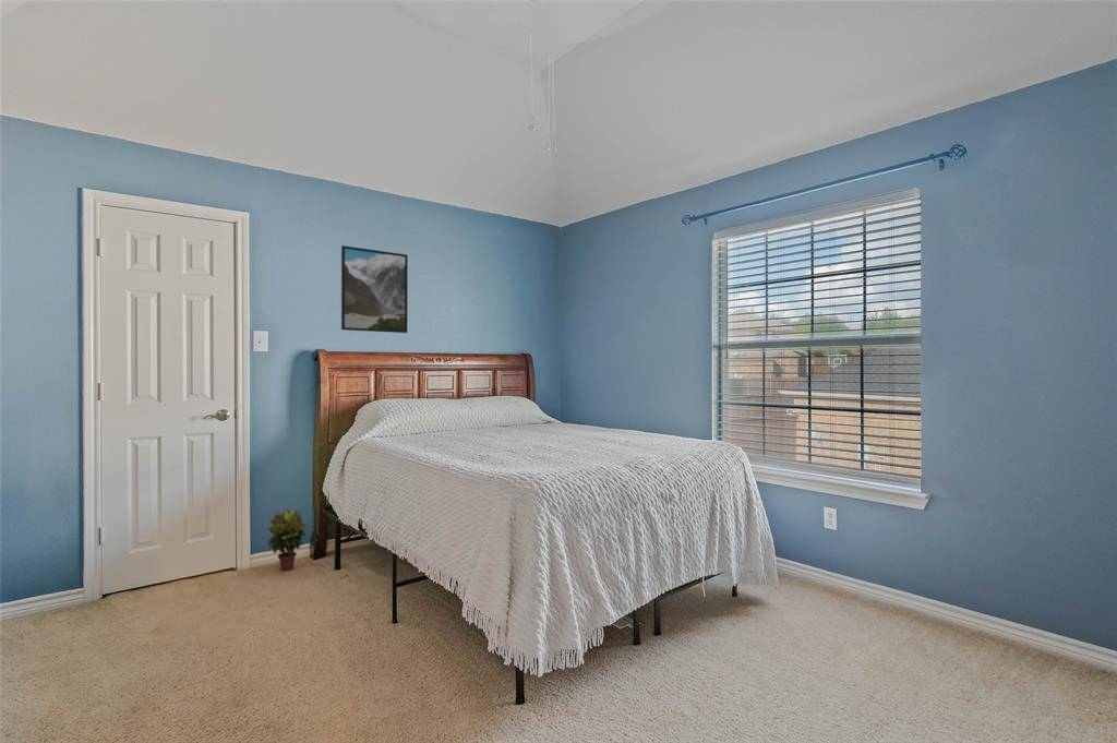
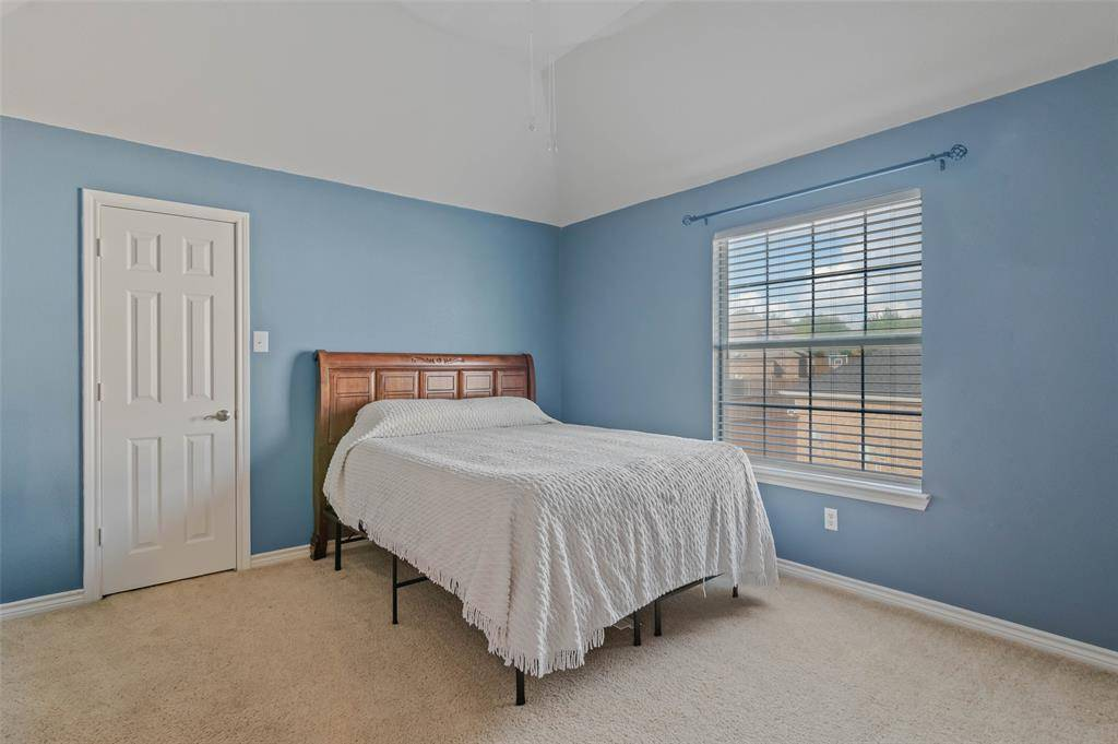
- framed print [340,244,409,334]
- potted plant [266,508,309,572]
